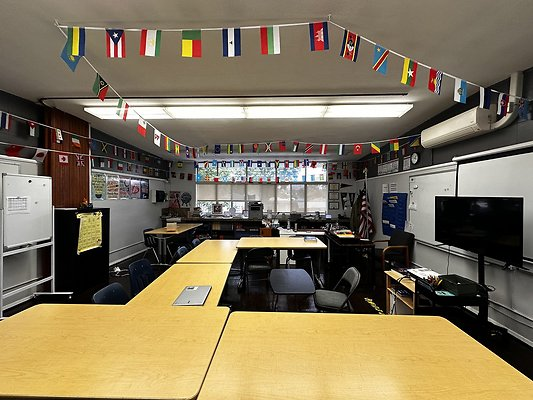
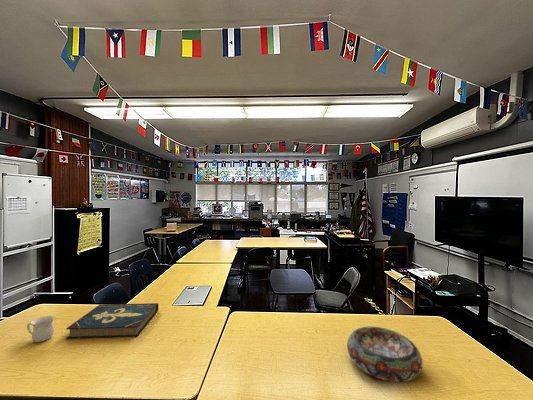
+ mug [26,315,56,343]
+ book [65,302,159,340]
+ decorative bowl [346,326,424,383]
